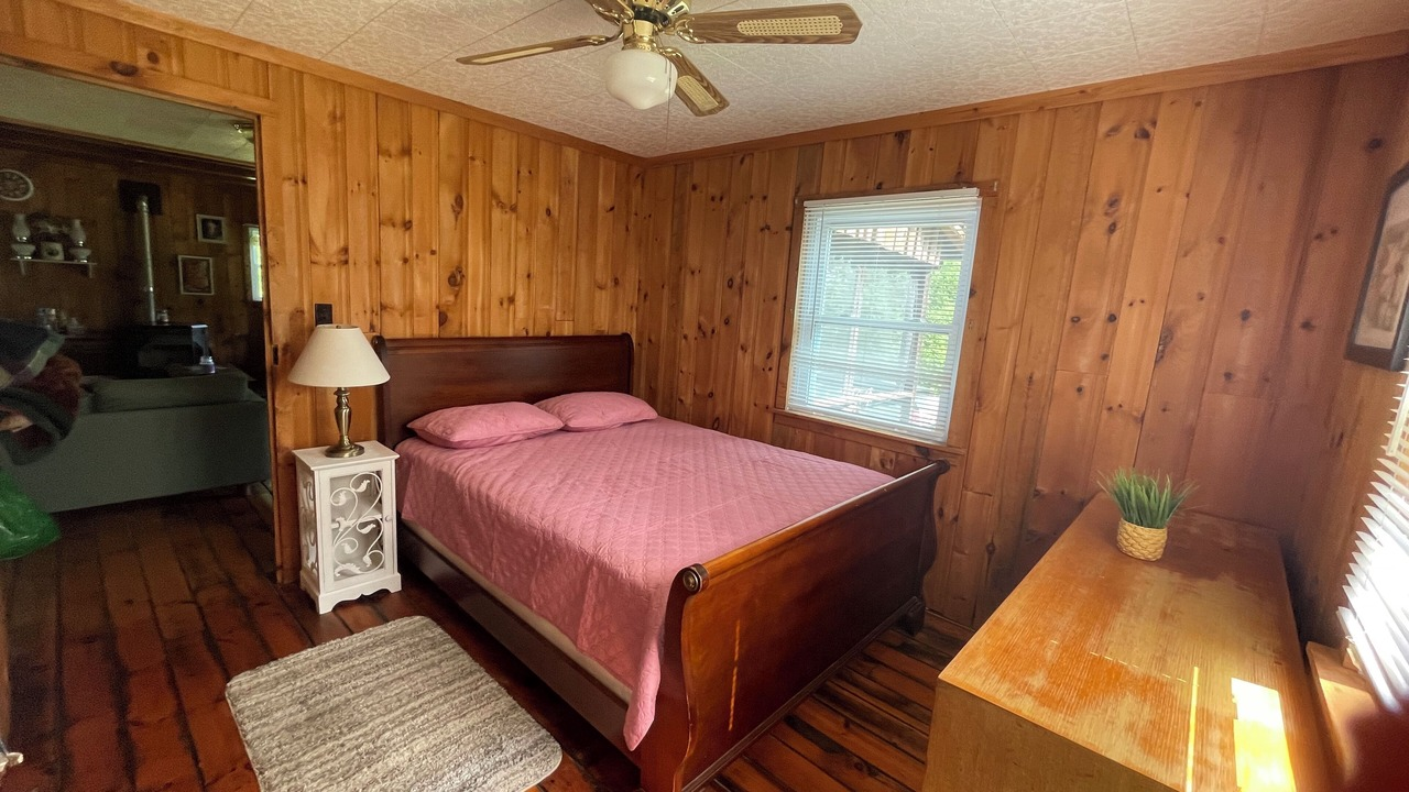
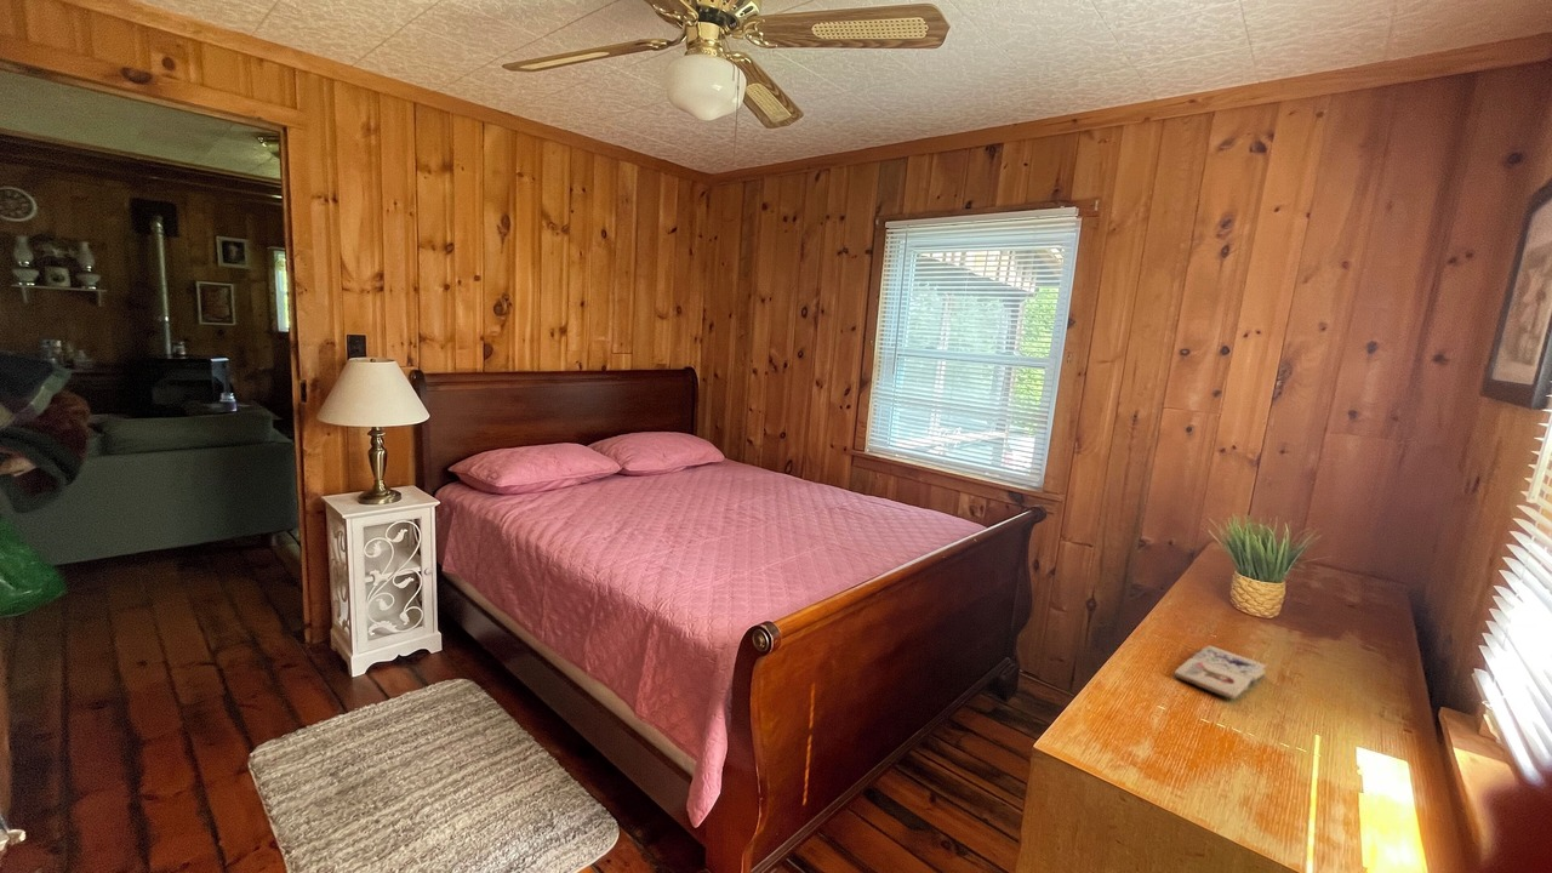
+ paperback book [1172,645,1267,701]
